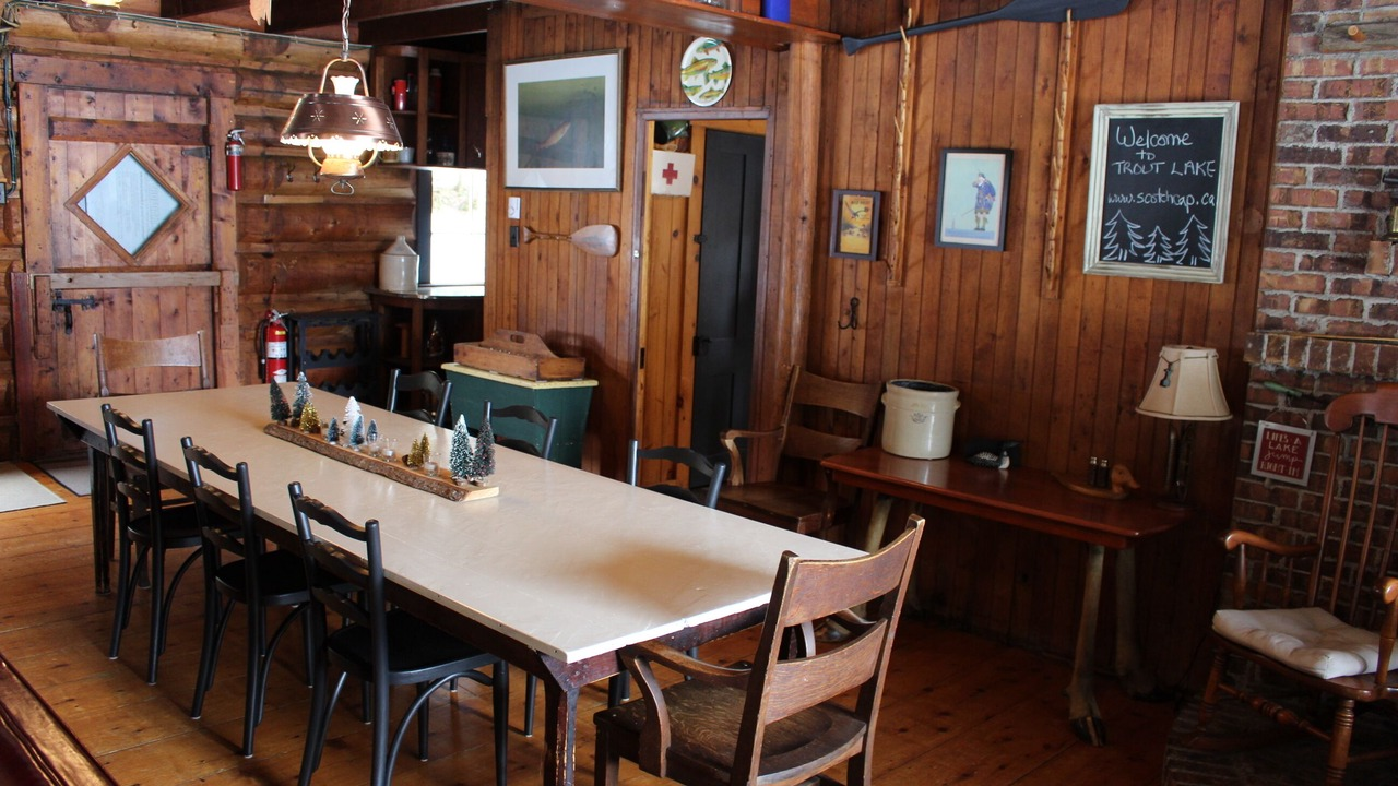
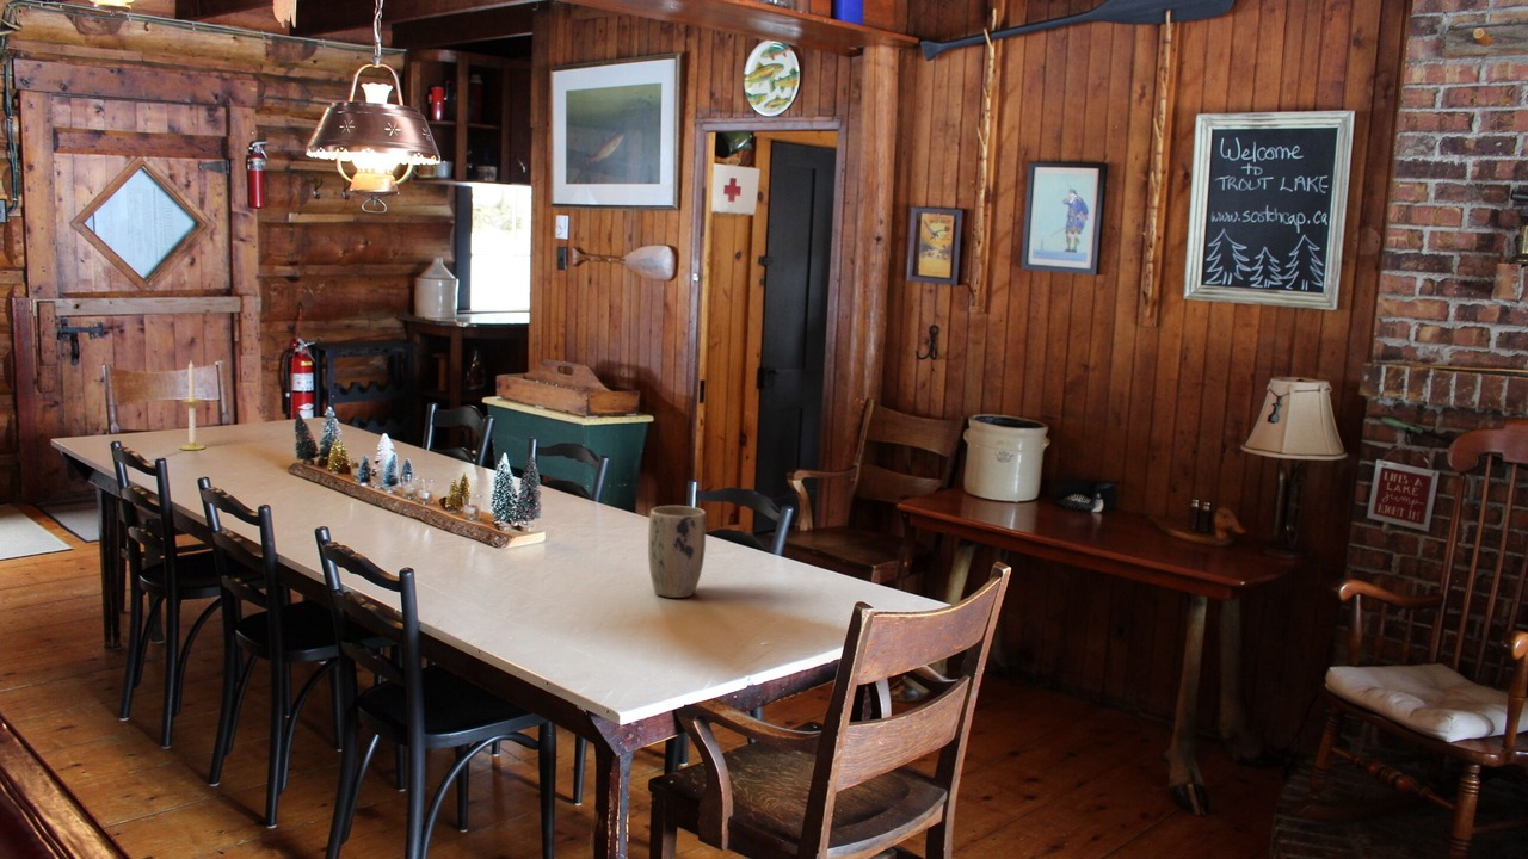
+ plant pot [647,505,707,599]
+ candle [179,360,207,451]
